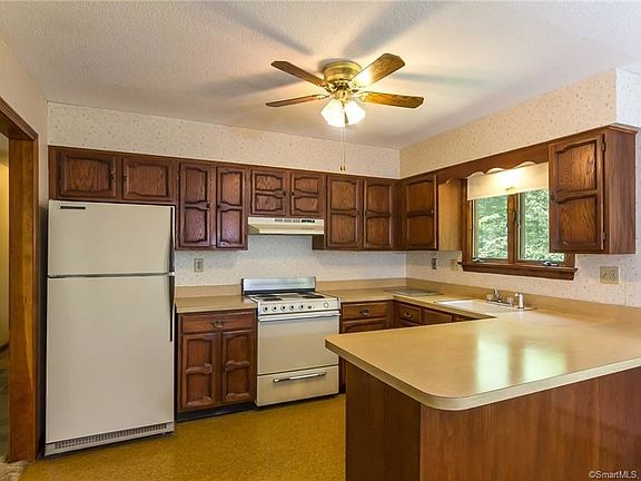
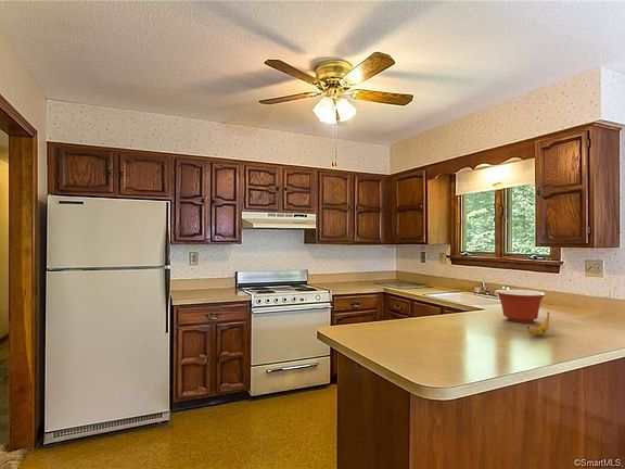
+ mixing bowl [495,289,547,324]
+ banana [526,310,550,337]
